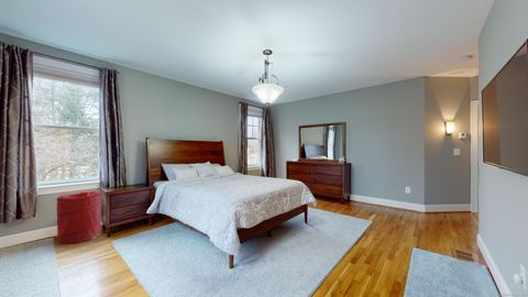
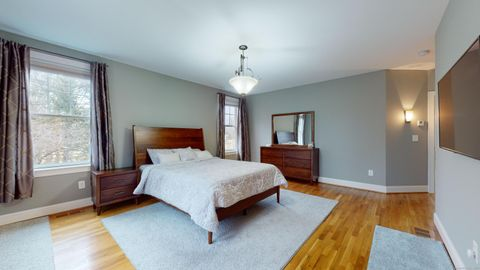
- laundry hamper [55,189,102,245]
